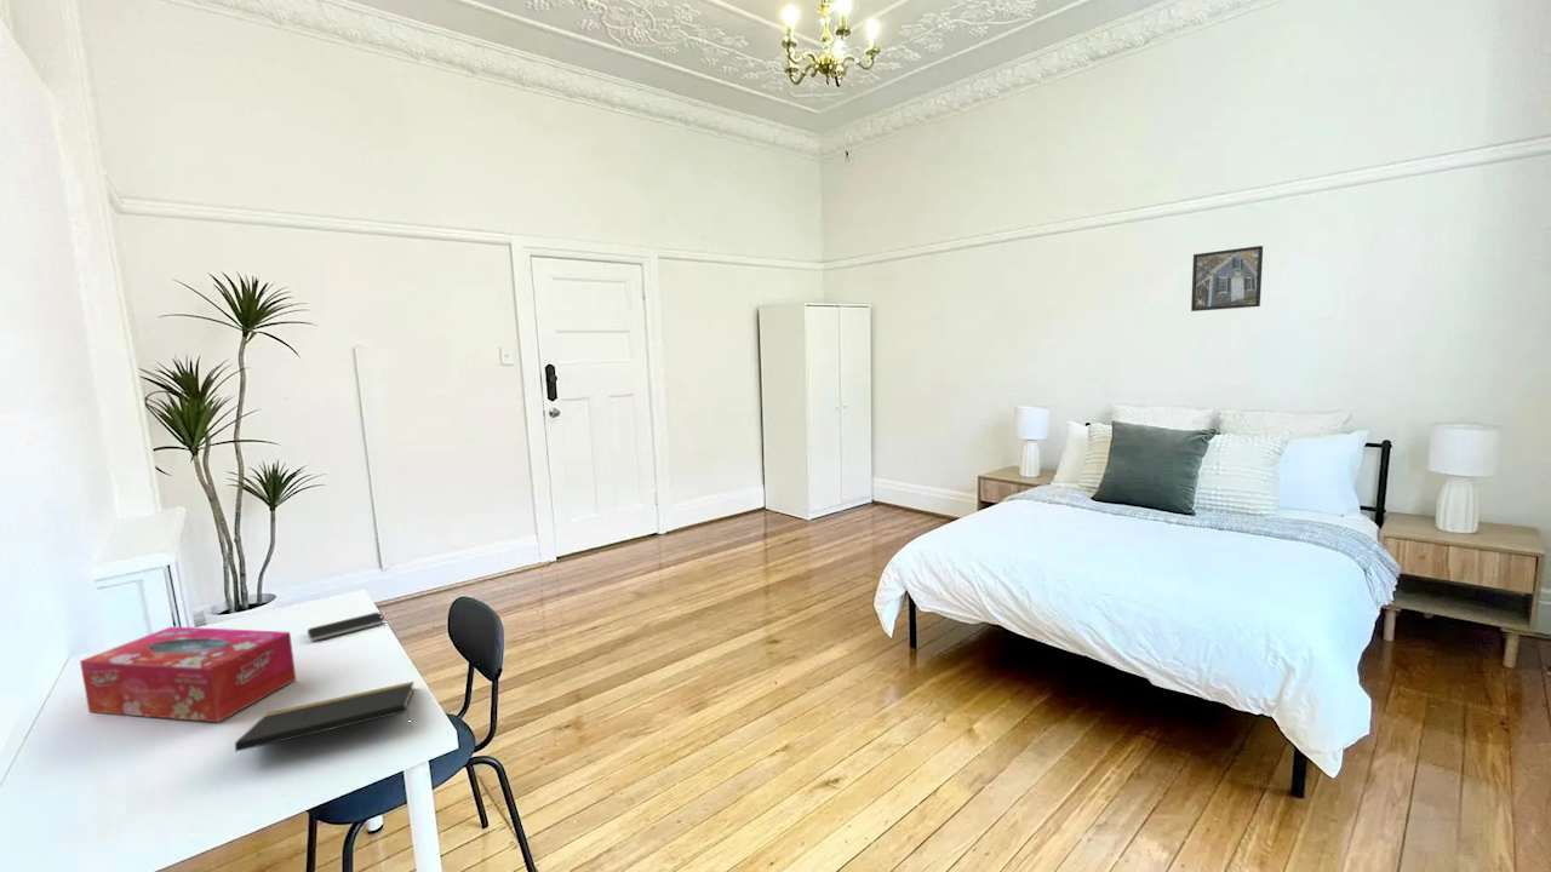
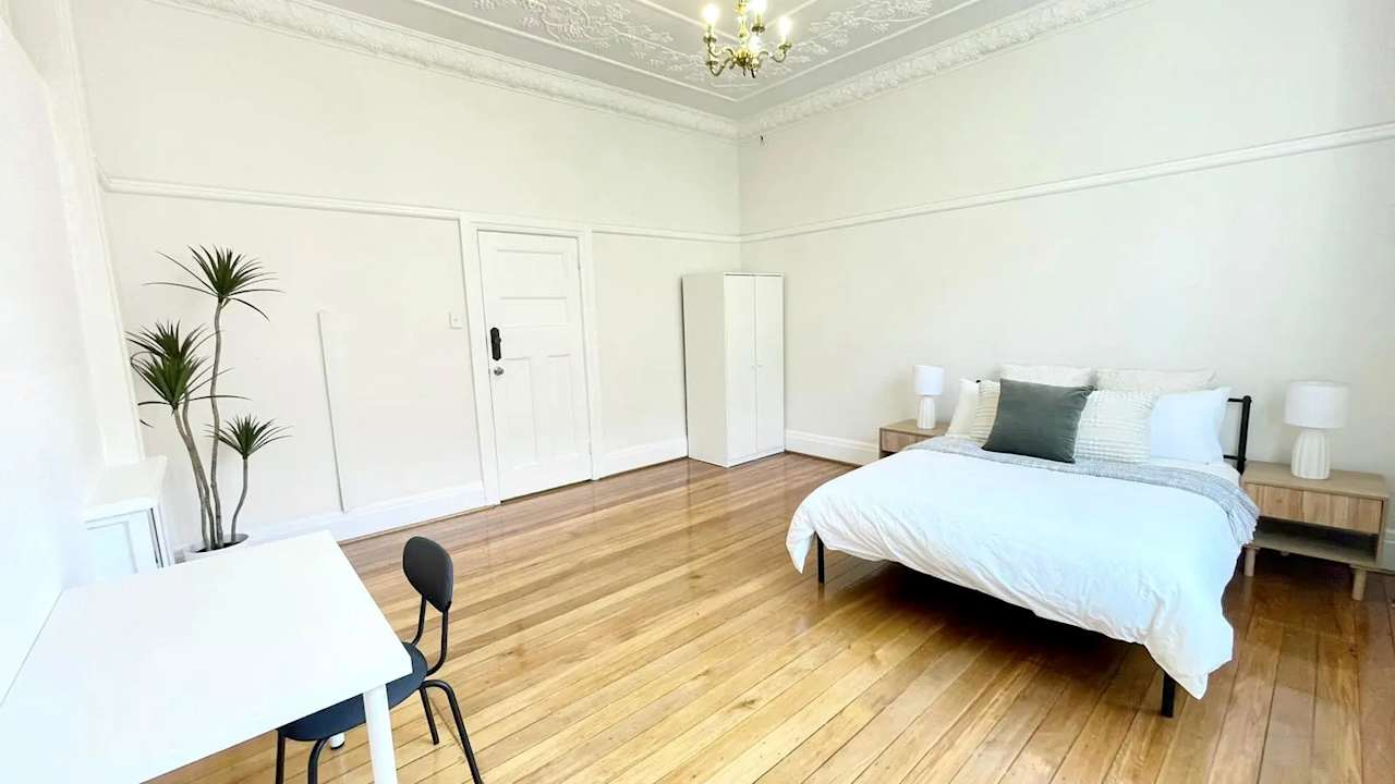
- smartphone [307,612,387,642]
- notepad [234,681,416,753]
- tissue box [79,625,297,723]
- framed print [1190,245,1264,312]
